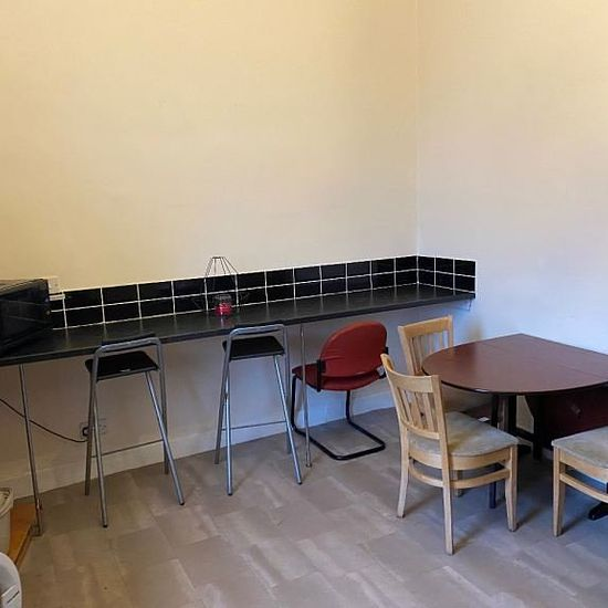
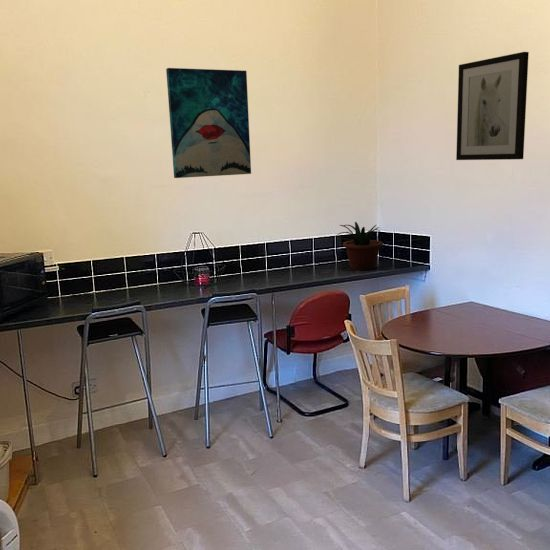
+ wall art [455,51,530,161]
+ potted plant [336,221,384,271]
+ wall art [165,67,252,179]
